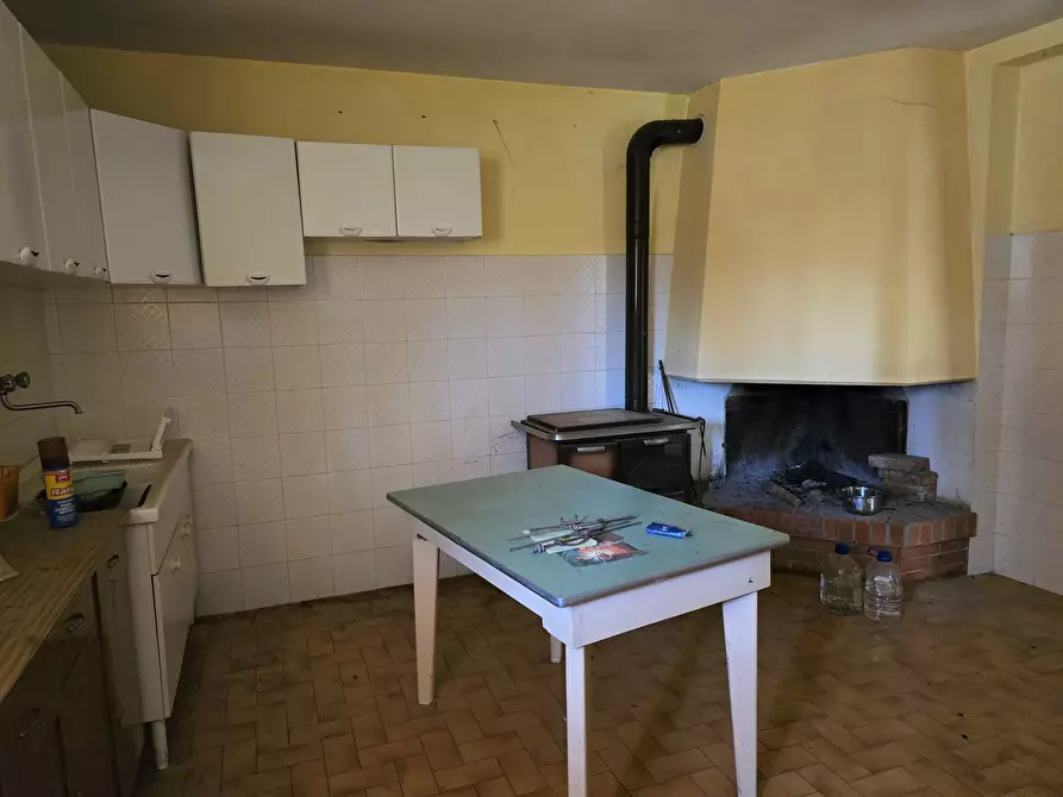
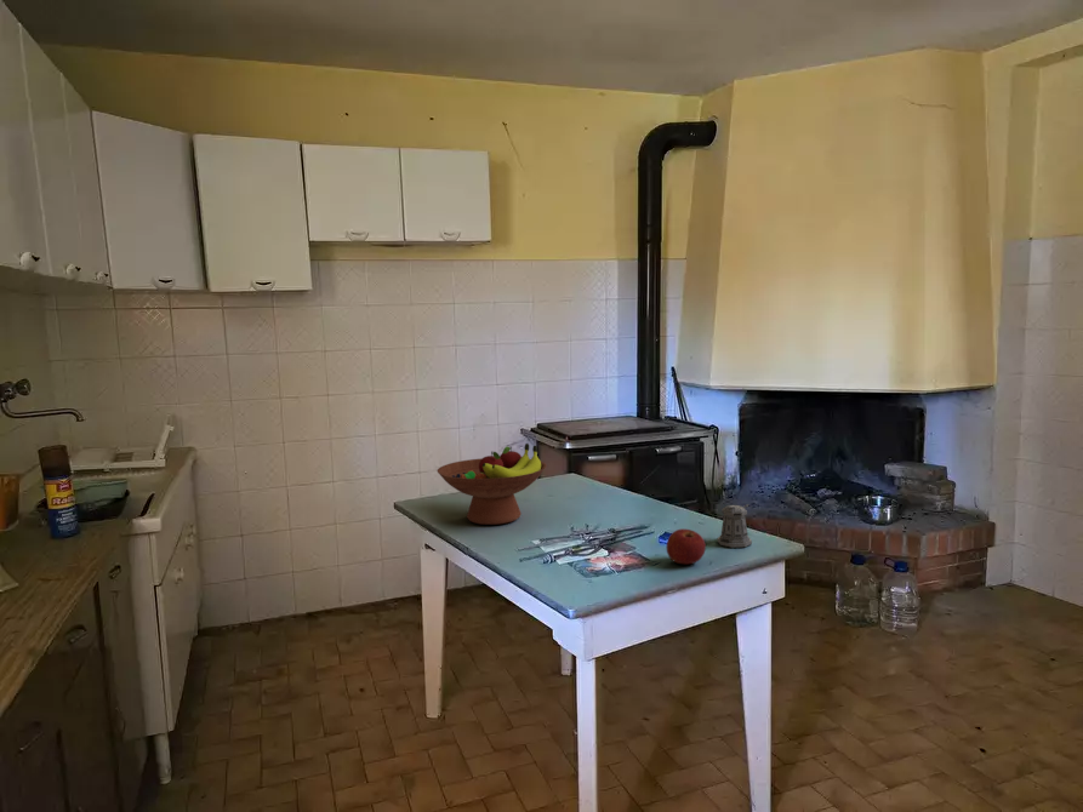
+ pepper shaker [717,503,753,549]
+ fruit bowl [437,442,547,526]
+ apple [666,527,707,565]
